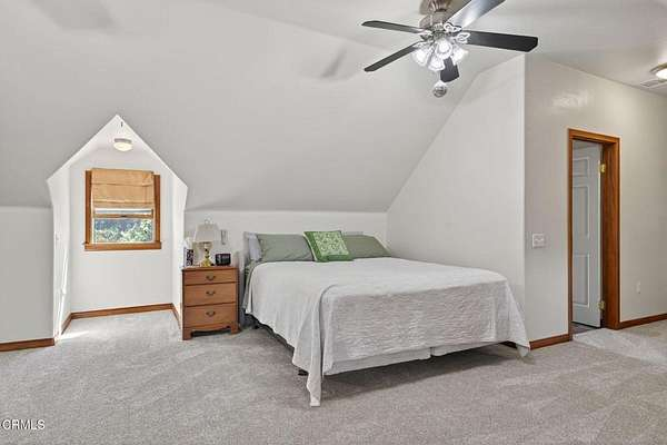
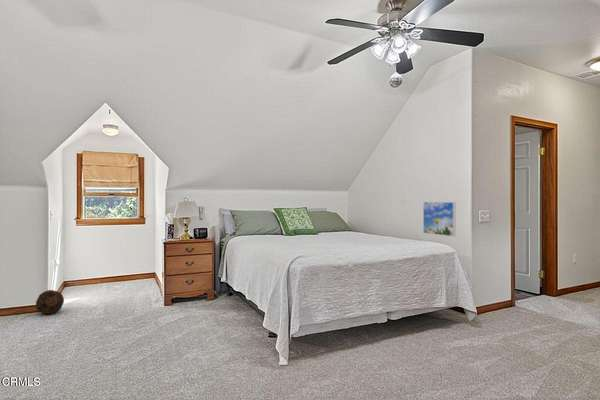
+ soccer ball [35,289,65,315]
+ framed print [422,201,456,237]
